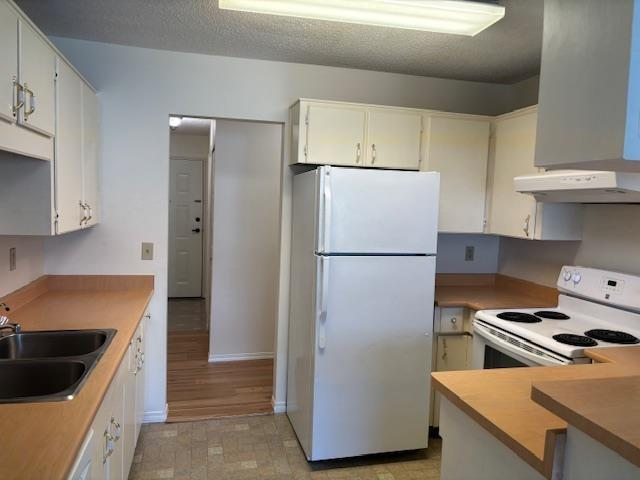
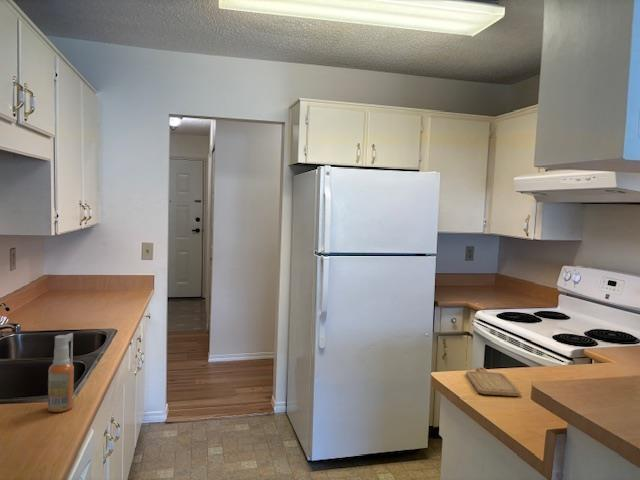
+ spray bottle [47,332,75,413]
+ chopping board [465,366,521,397]
